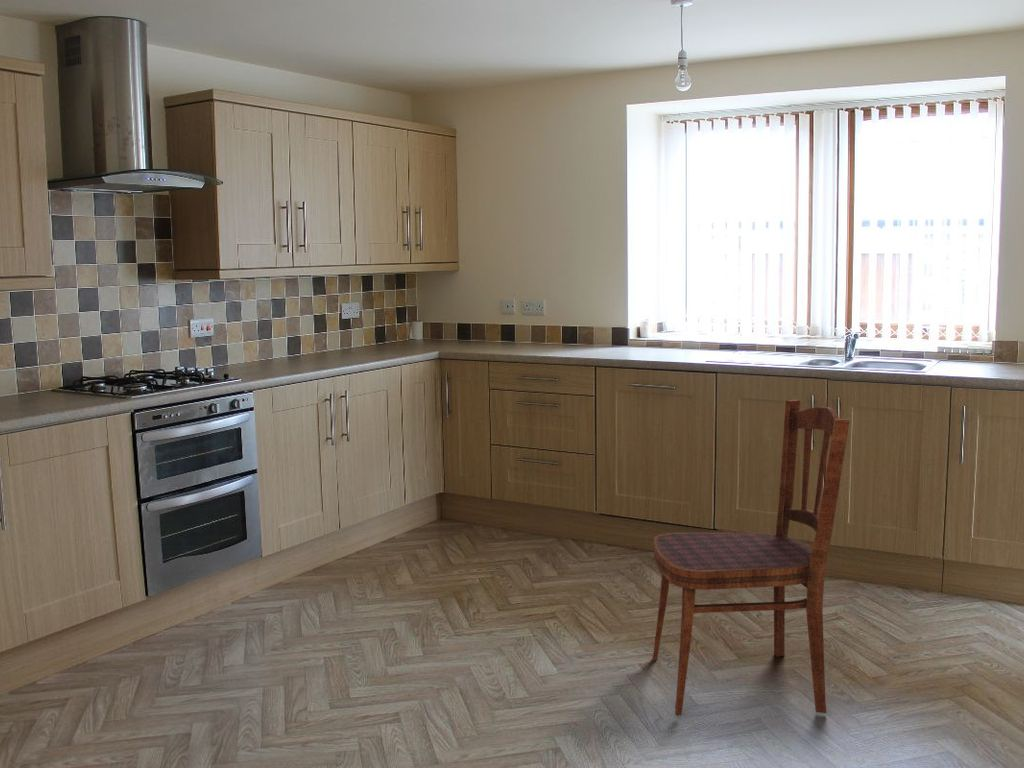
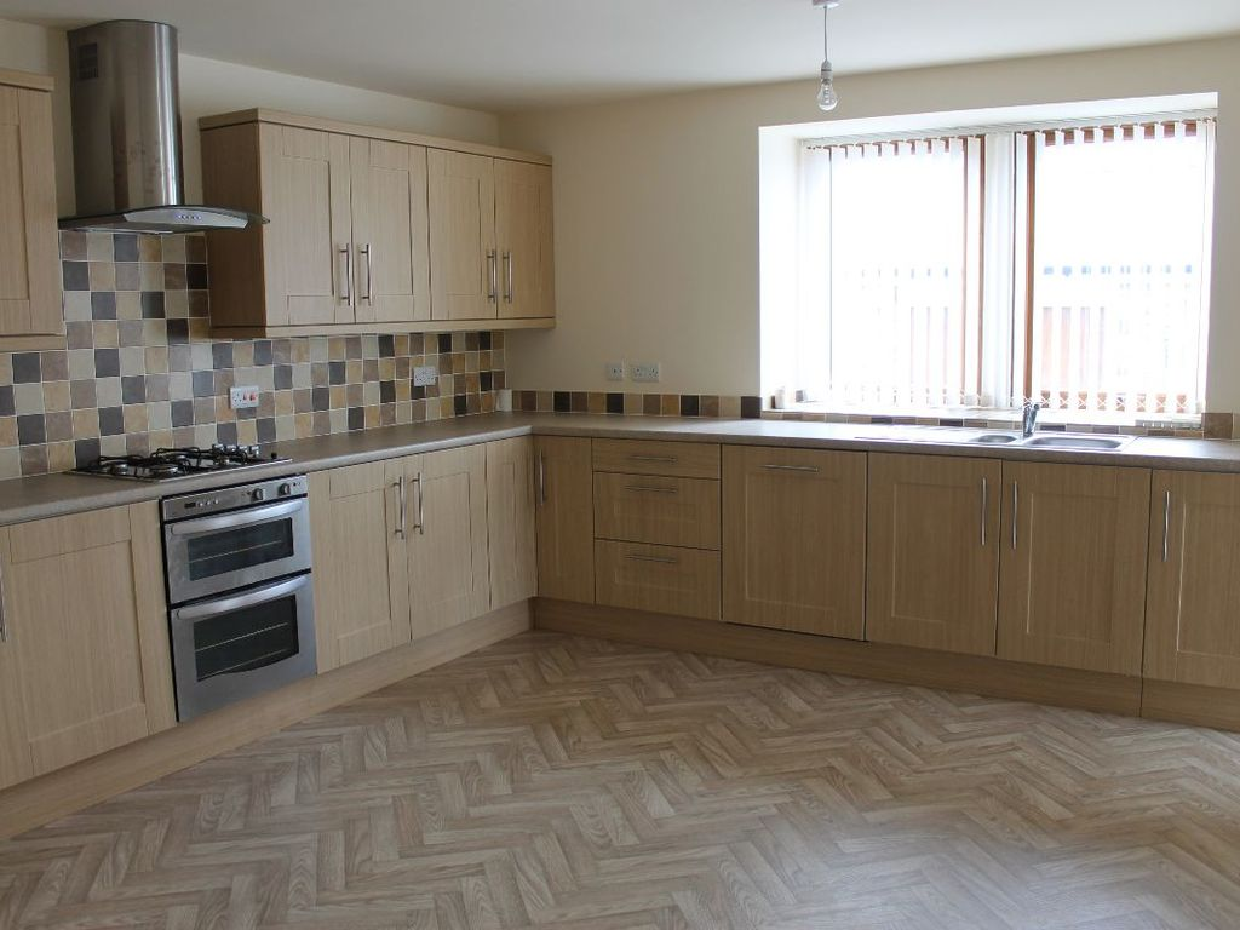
- dining chair [652,399,851,717]
